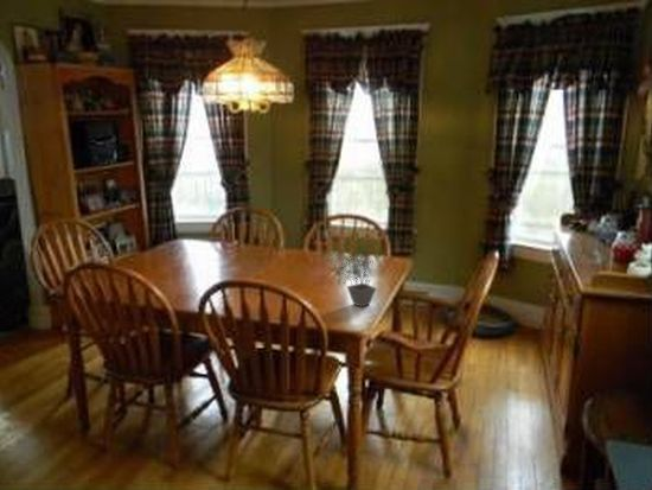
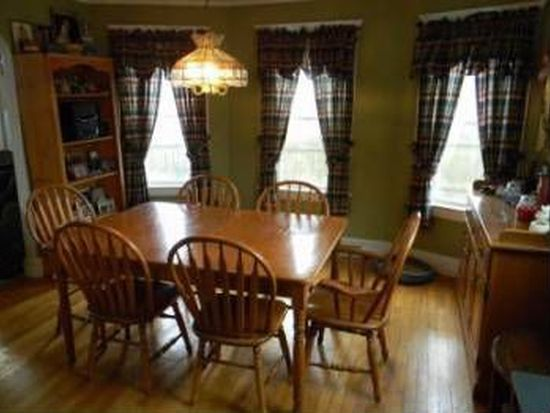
- potted plant [324,221,392,308]
